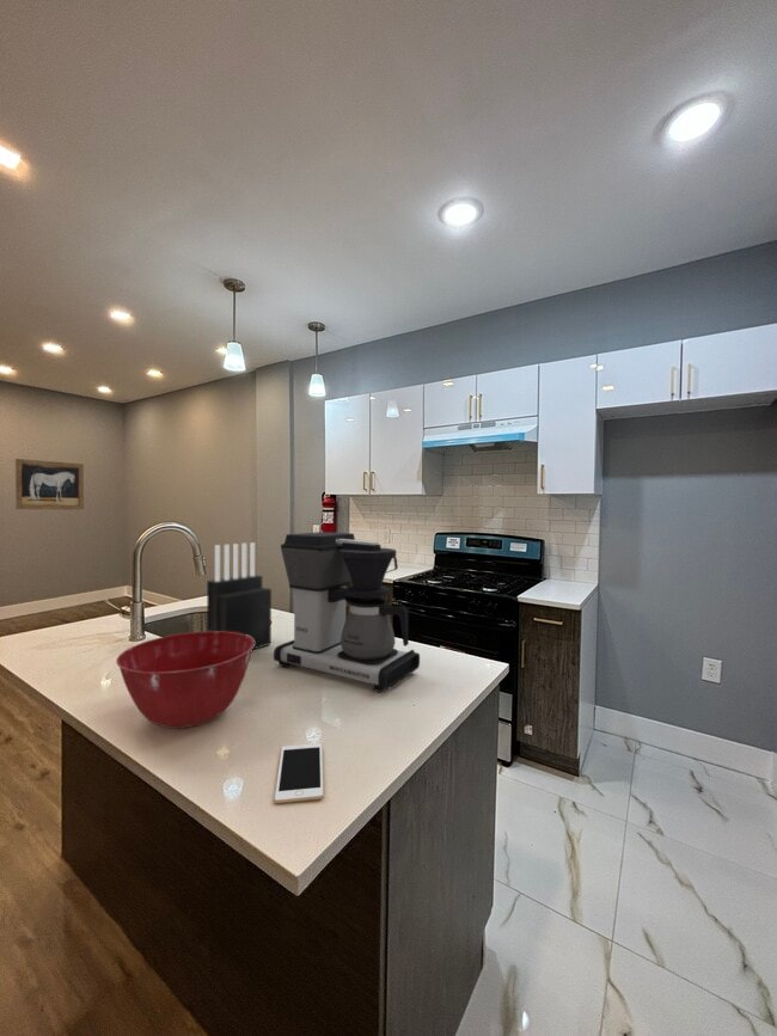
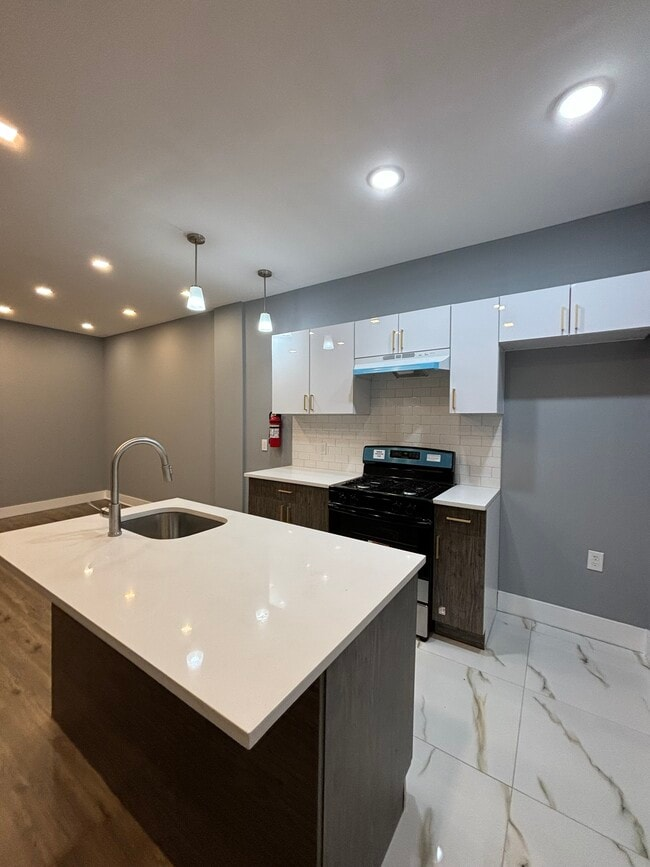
- knife block [206,541,273,654]
- cell phone [274,742,324,804]
- coffee maker [273,531,421,693]
- wall art [14,458,85,510]
- mixing bowl [115,630,255,730]
